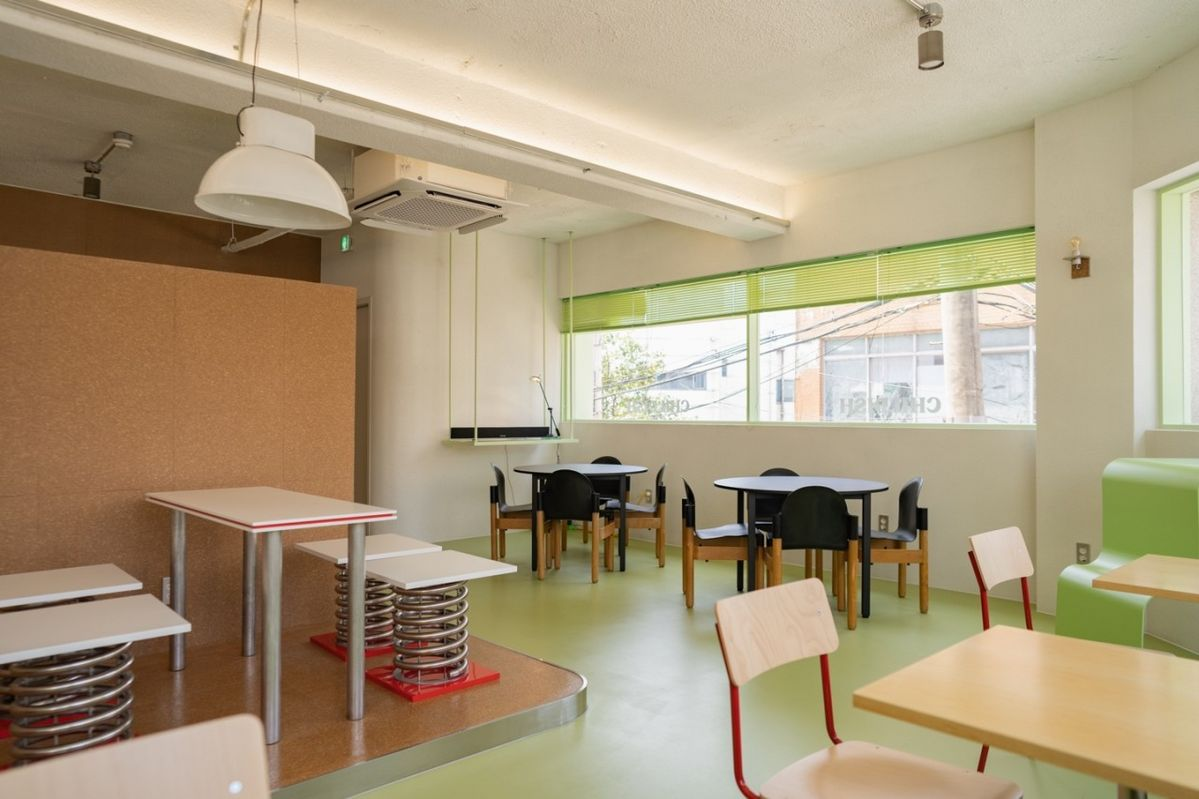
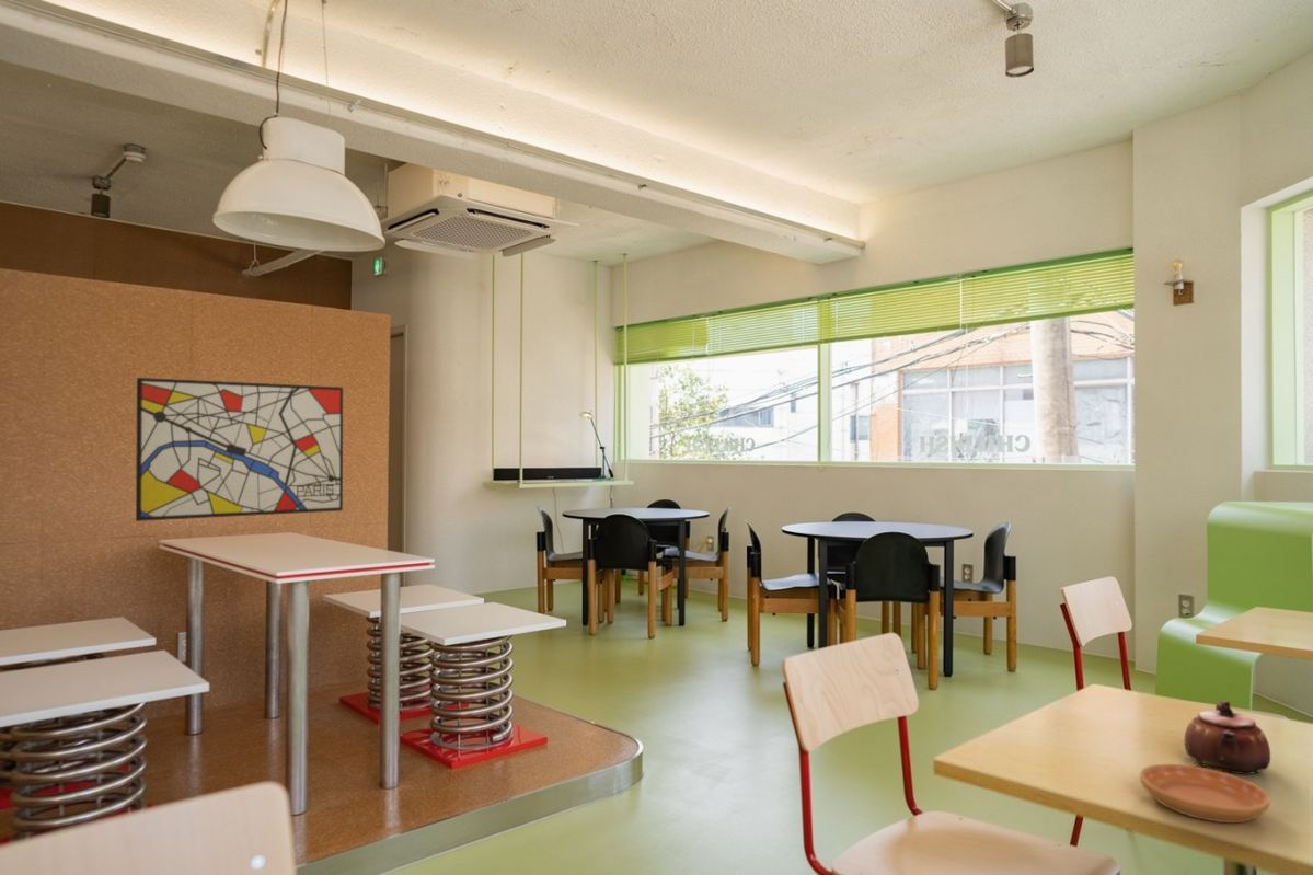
+ saucer [1139,763,1271,824]
+ teapot [1184,700,1271,775]
+ wall art [135,377,344,522]
